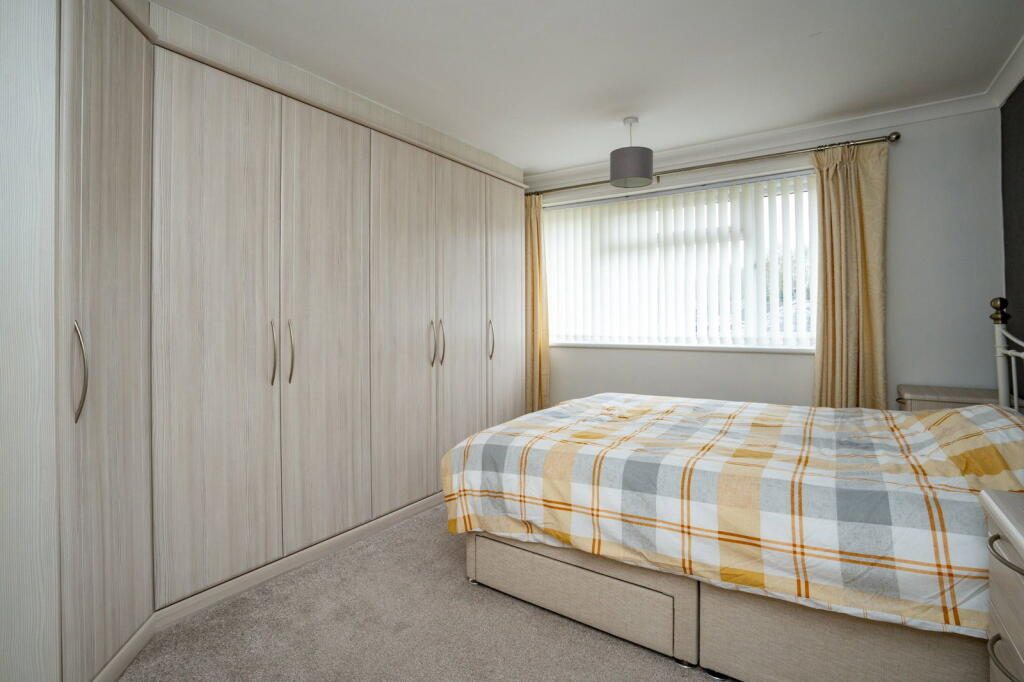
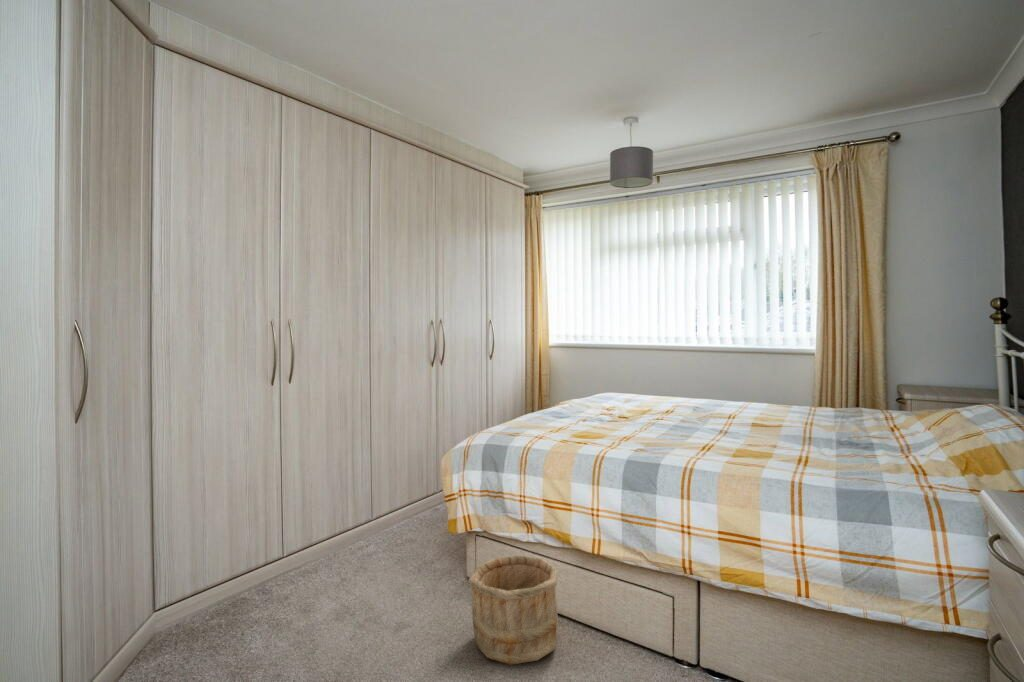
+ wooden bucket [468,555,559,666]
